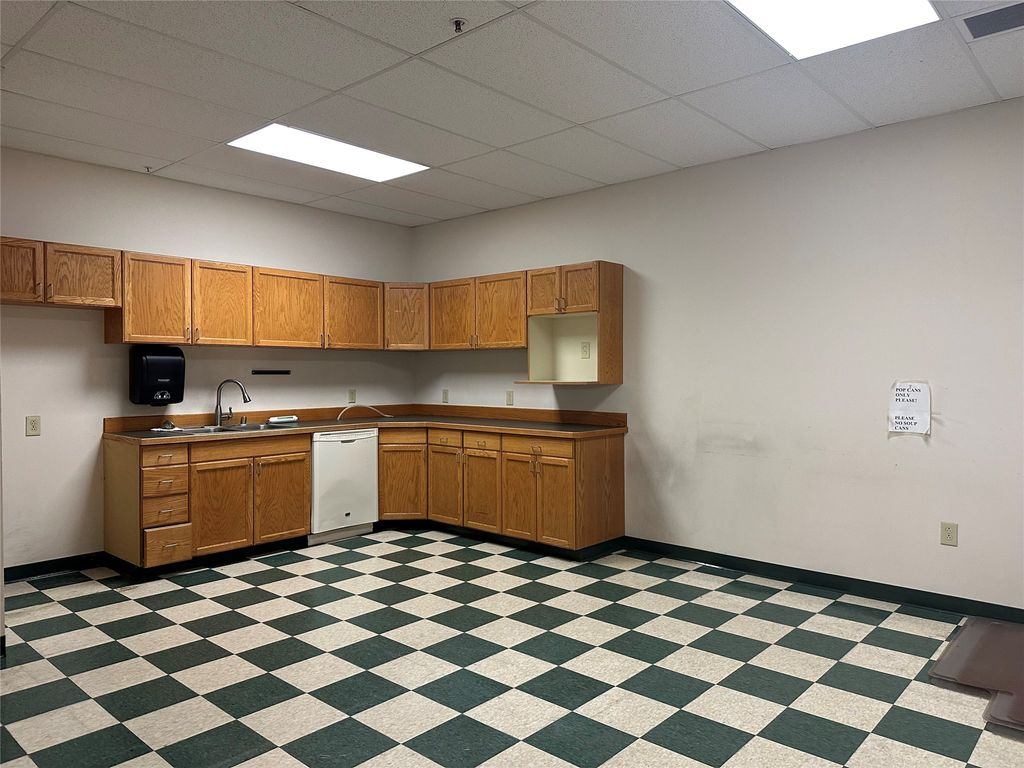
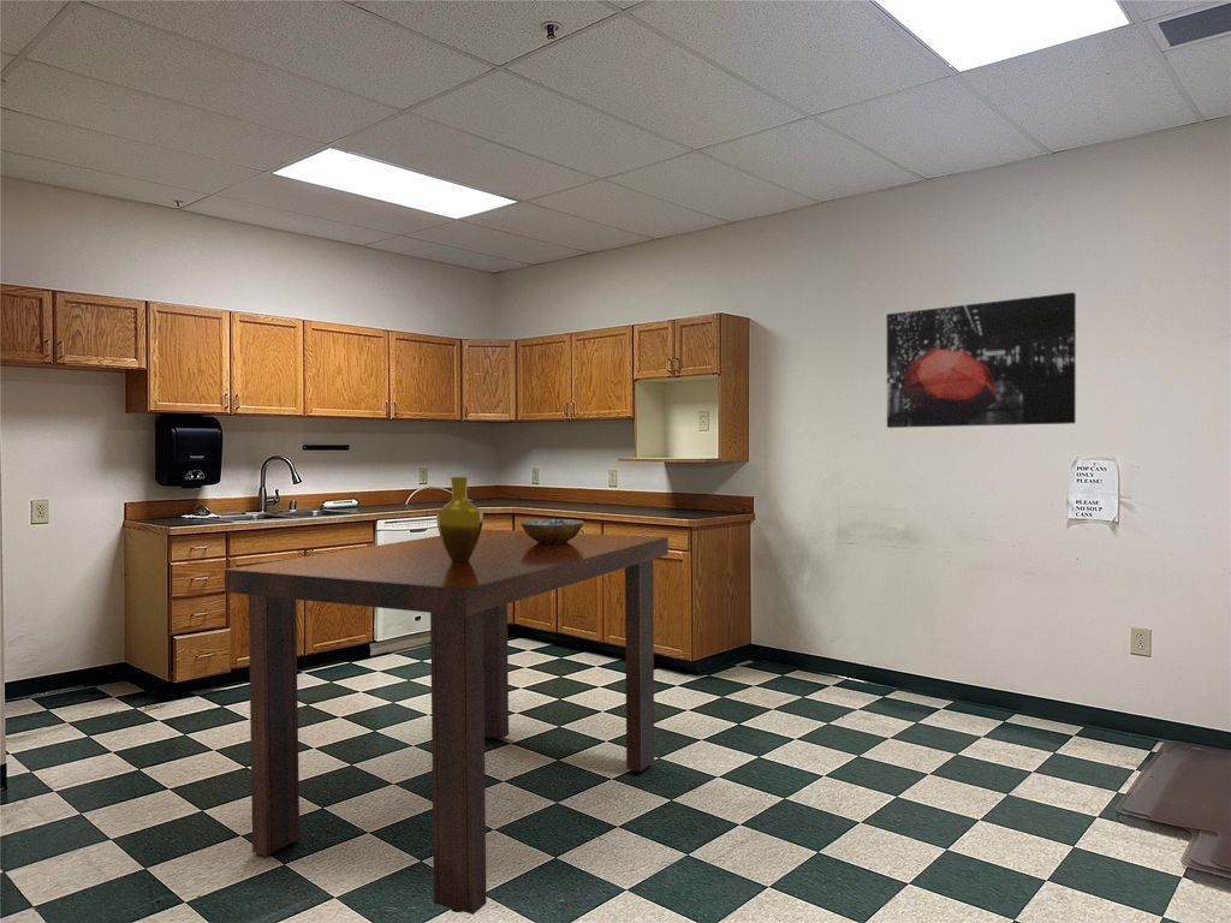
+ vase [435,476,484,562]
+ dining table [224,528,670,916]
+ wall art [886,291,1077,429]
+ bowl [519,518,585,544]
